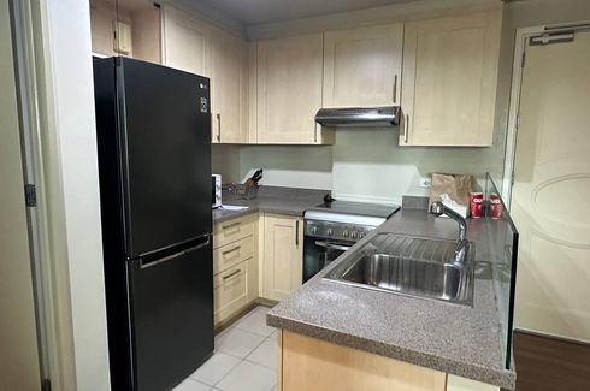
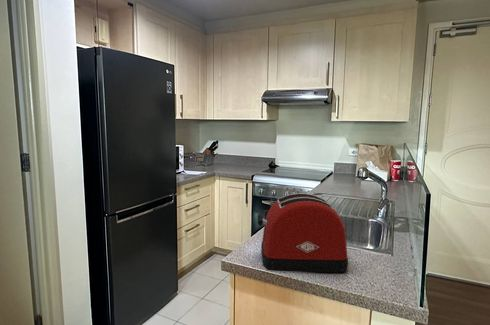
+ toaster [257,192,349,273]
